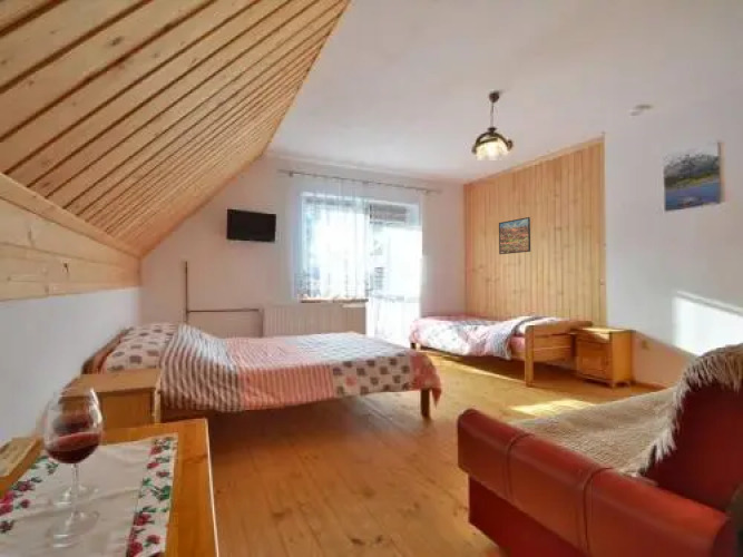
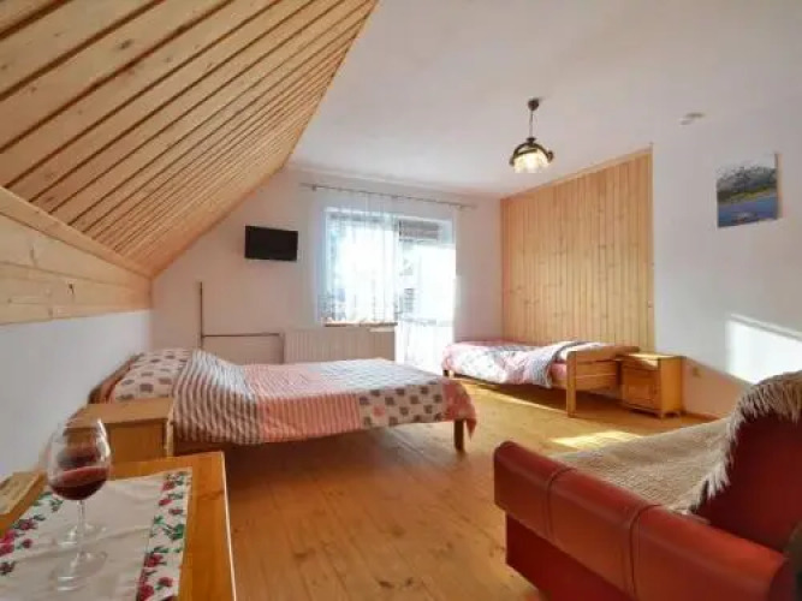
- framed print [498,216,531,255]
